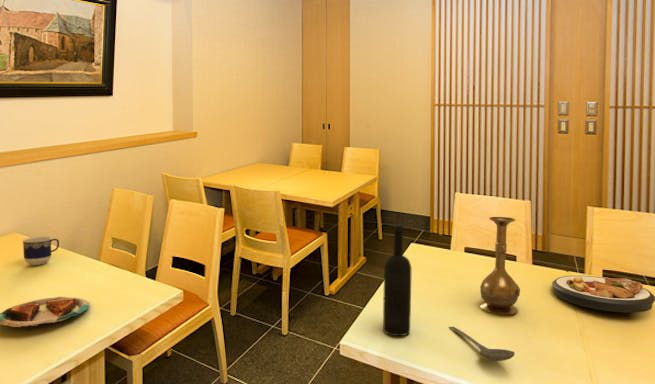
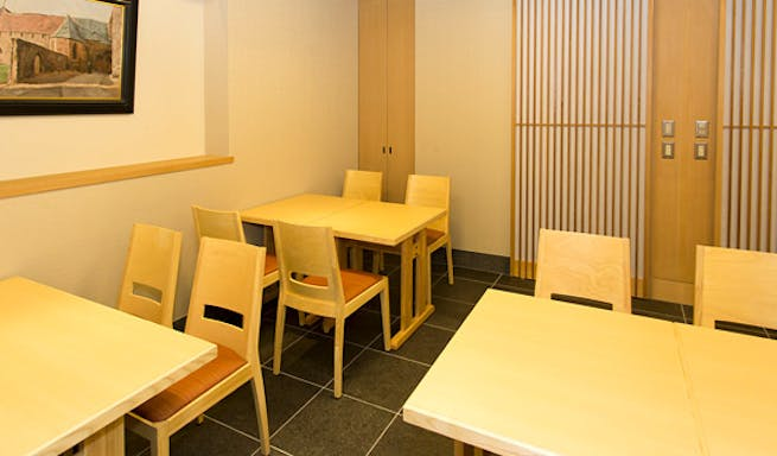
- wine bottle [382,224,413,337]
- plate [0,296,91,328]
- cup [21,236,60,266]
- stirrer [447,326,516,362]
- vase [479,216,521,315]
- plate [551,275,655,314]
